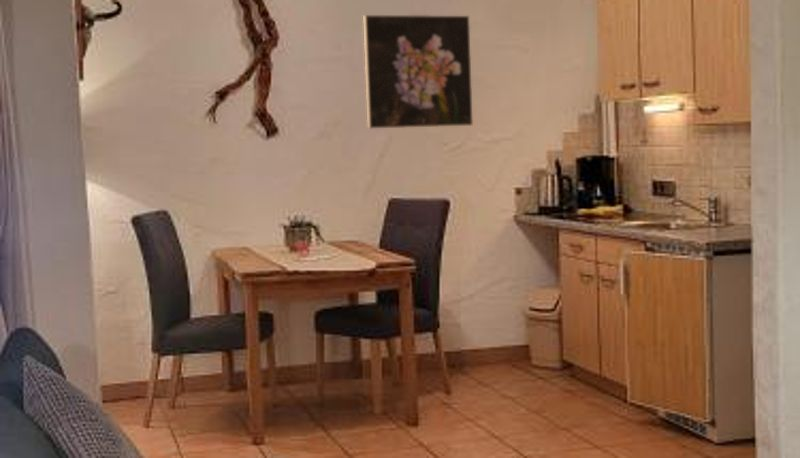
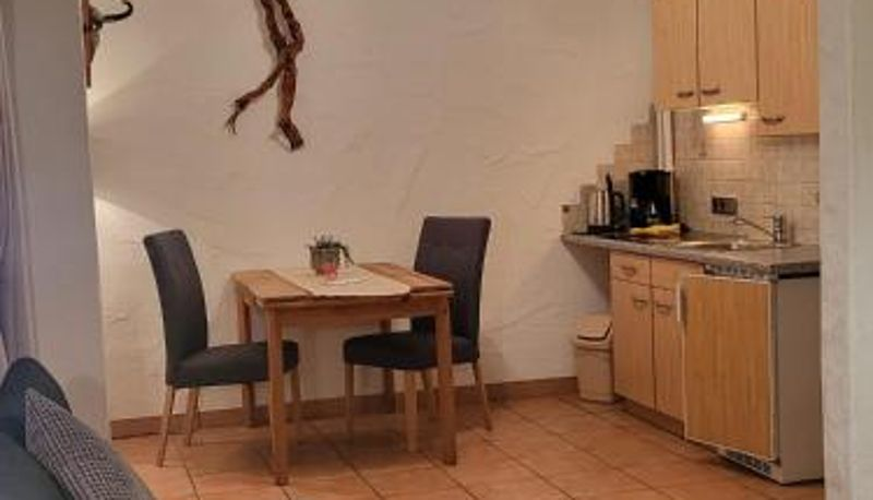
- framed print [362,14,474,130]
